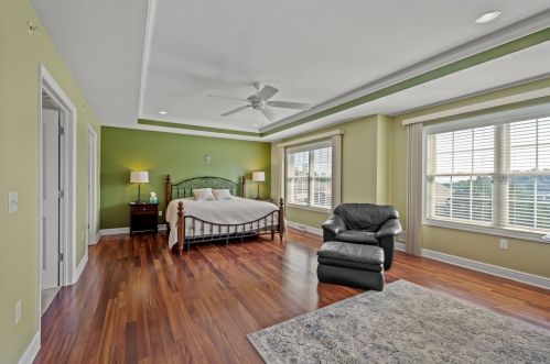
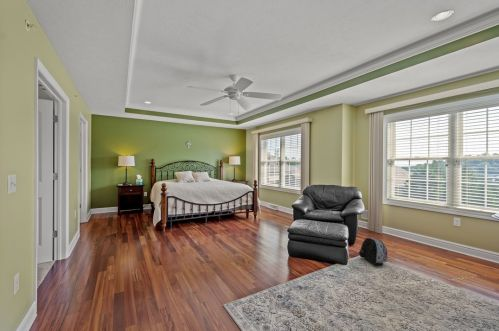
+ backpack [358,237,388,267]
